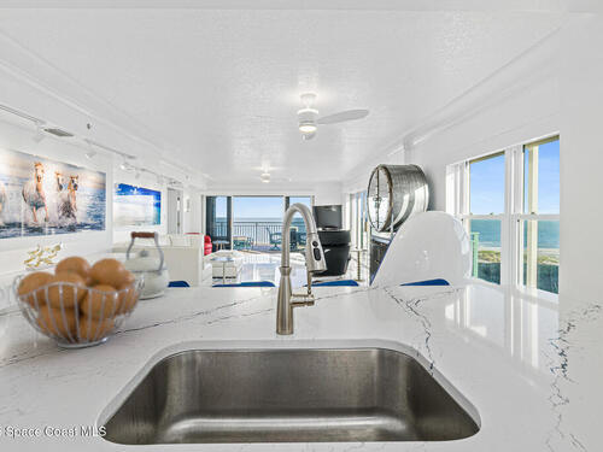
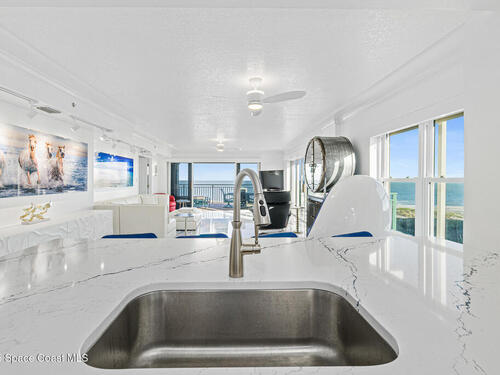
- fruit basket [11,254,147,350]
- kettle [122,230,170,300]
